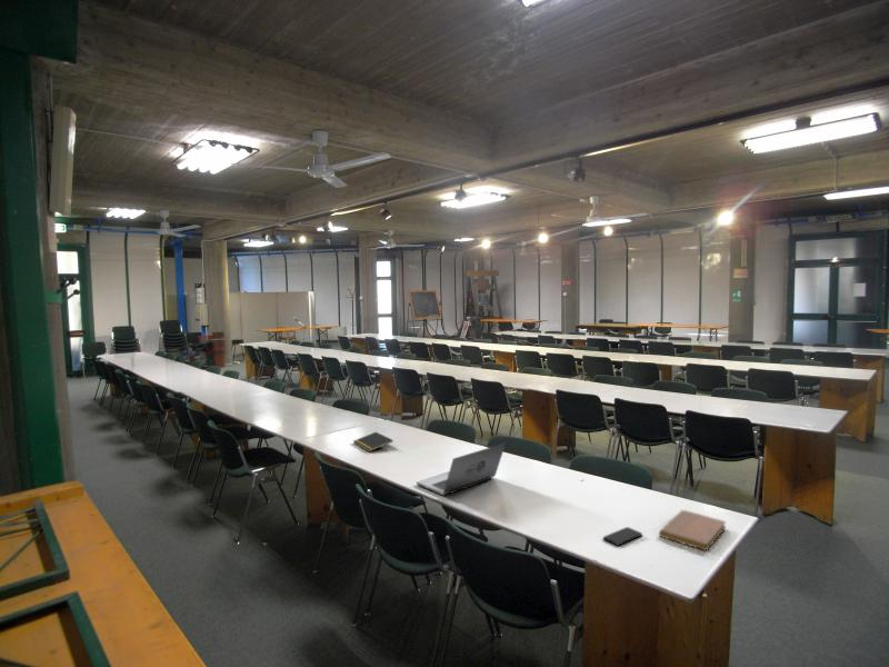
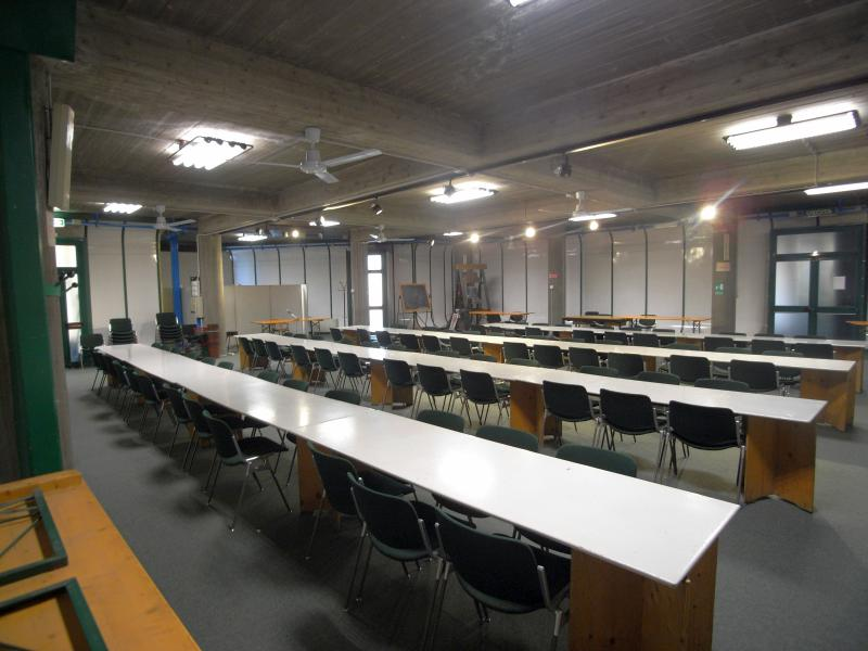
- notepad [352,431,394,452]
- laptop [416,441,507,496]
- smartphone [602,526,643,547]
- notebook [658,509,727,551]
